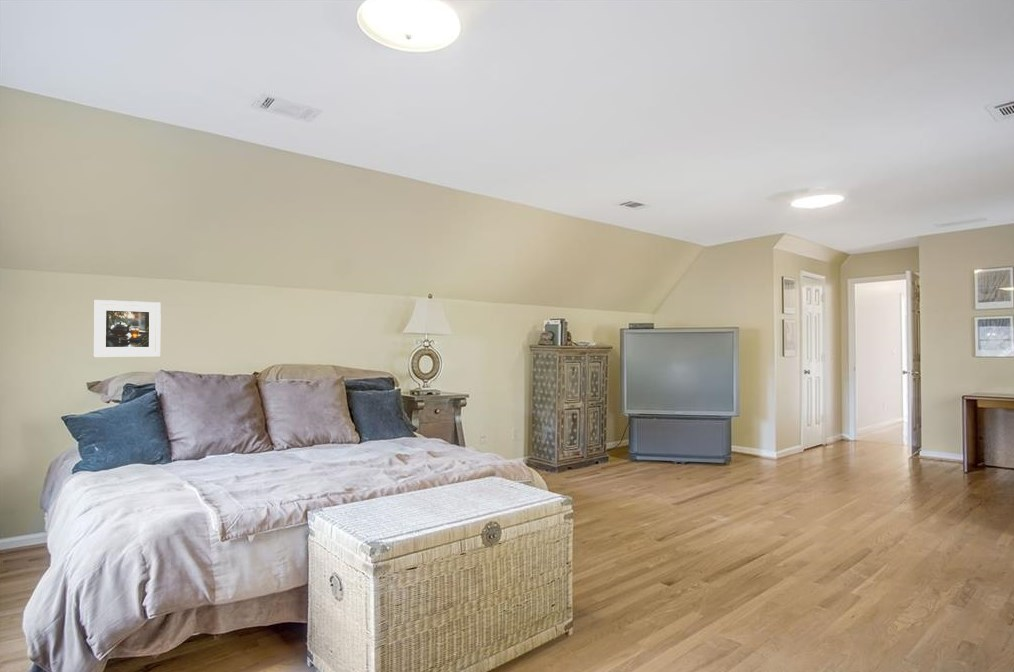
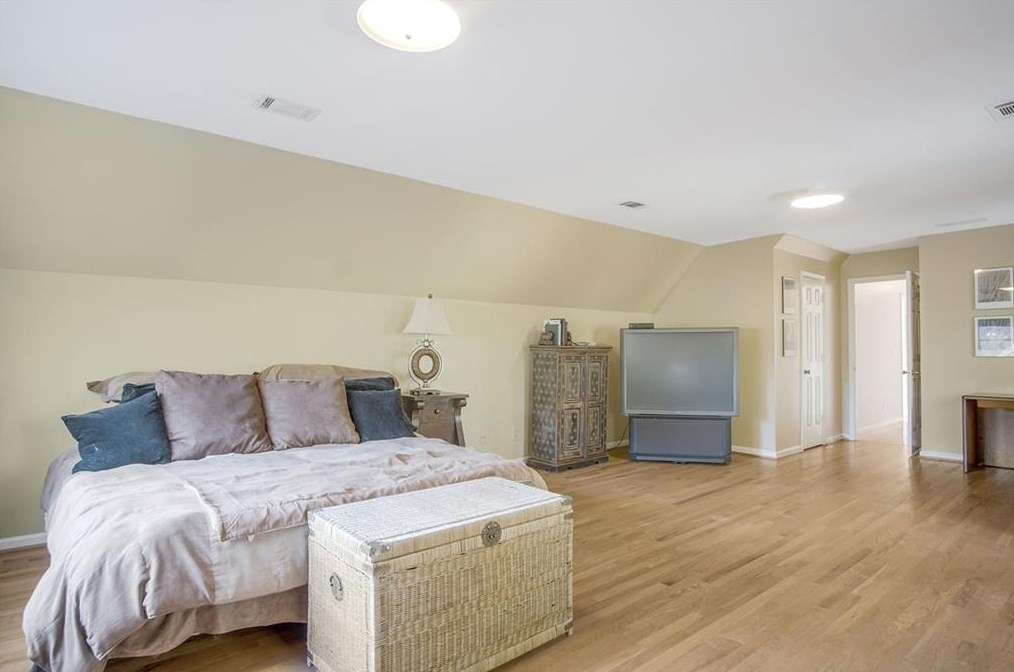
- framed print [92,299,162,358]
